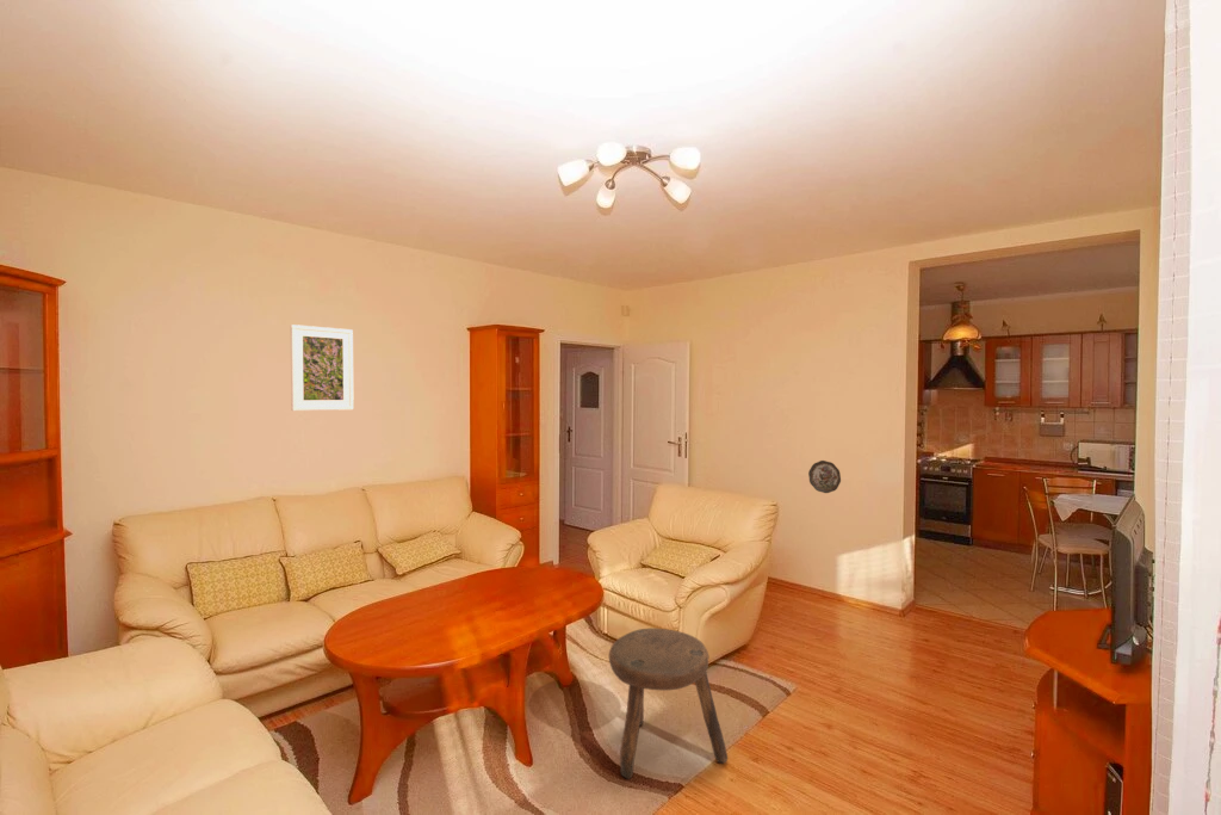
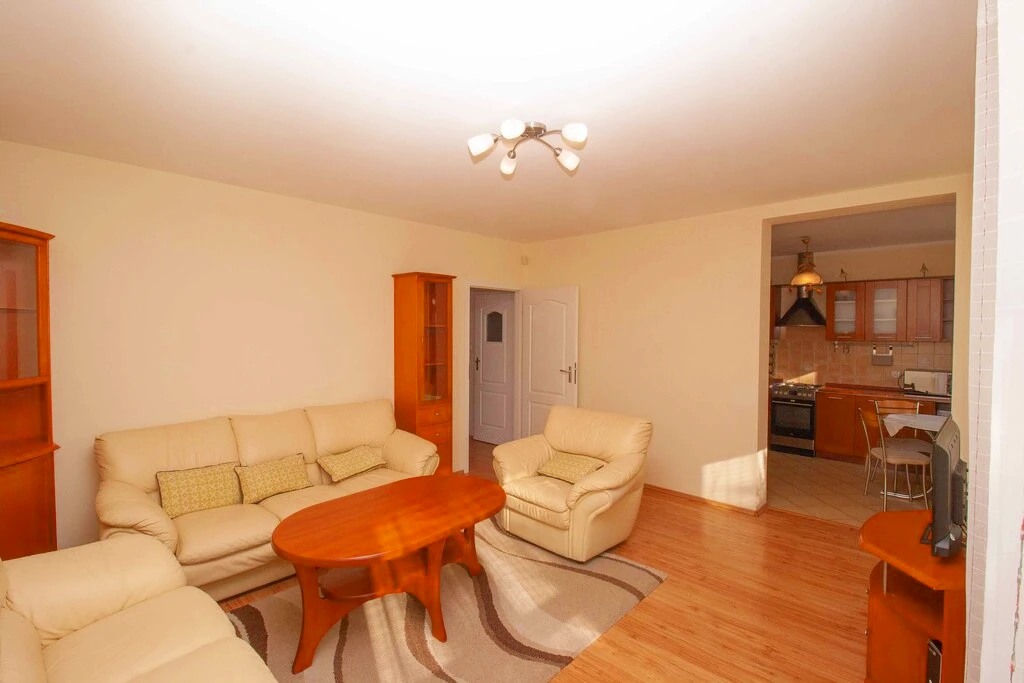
- stool [608,628,729,780]
- decorative plate [807,459,842,494]
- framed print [290,323,355,412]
